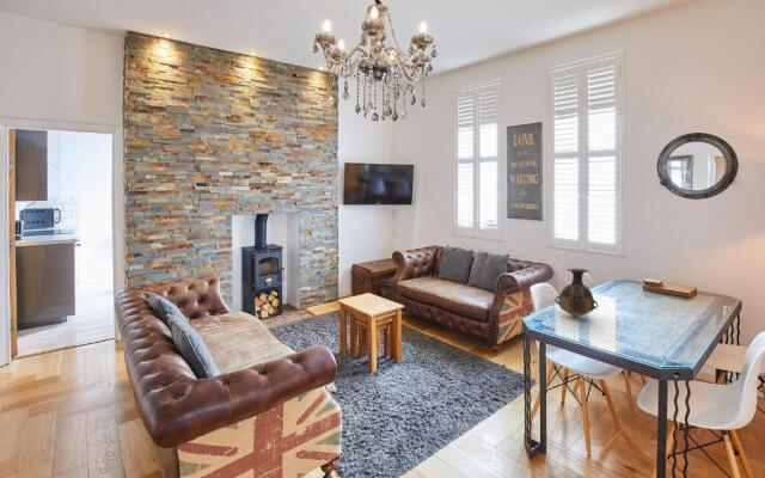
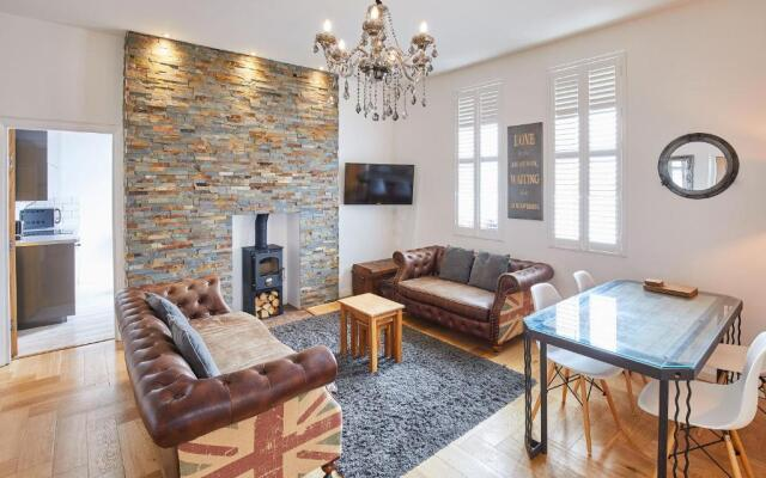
- vase [555,268,599,318]
